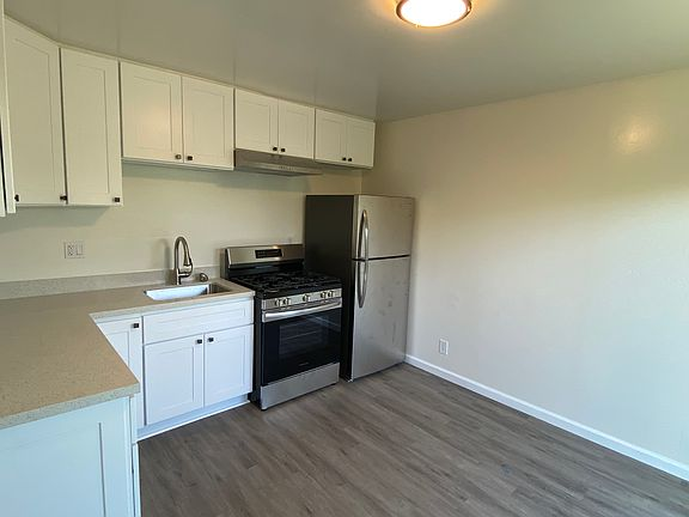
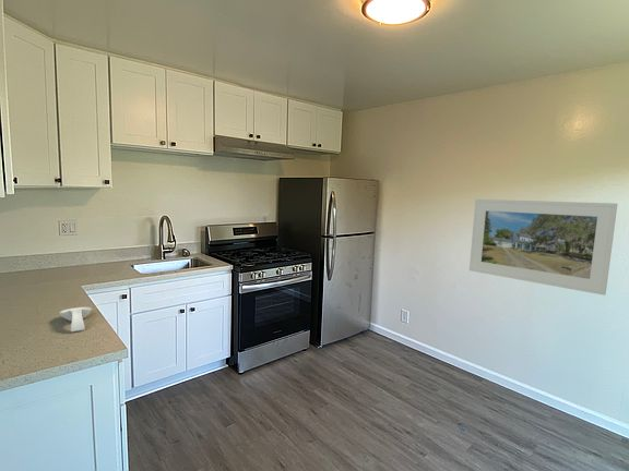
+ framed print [468,198,618,297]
+ spoon rest [59,306,93,333]
